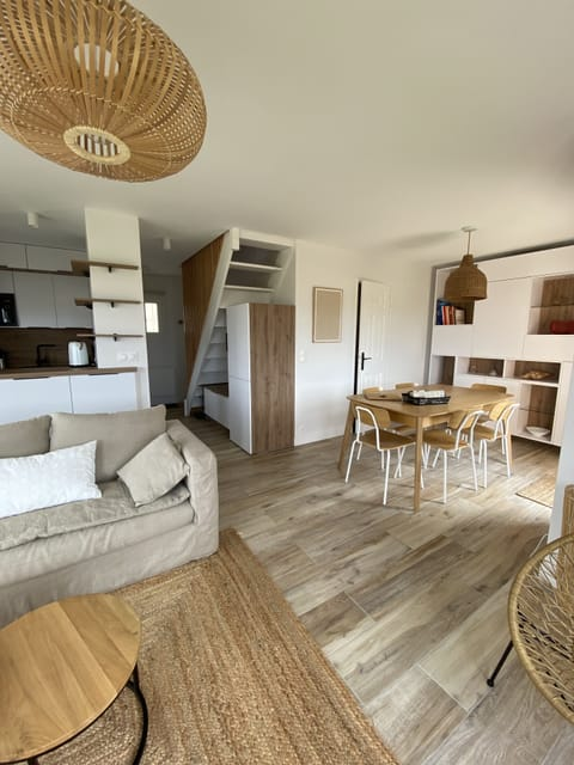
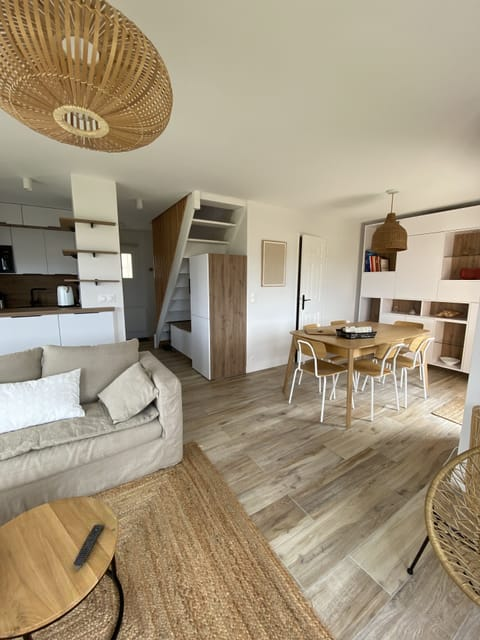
+ remote control [73,524,105,570]
